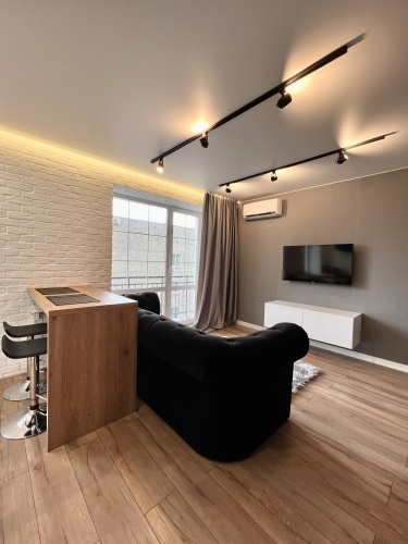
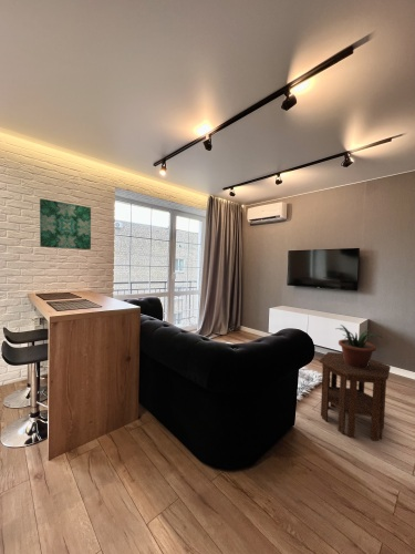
+ potted plant [335,324,383,369]
+ side table [319,351,392,442]
+ wall art [39,197,92,250]
